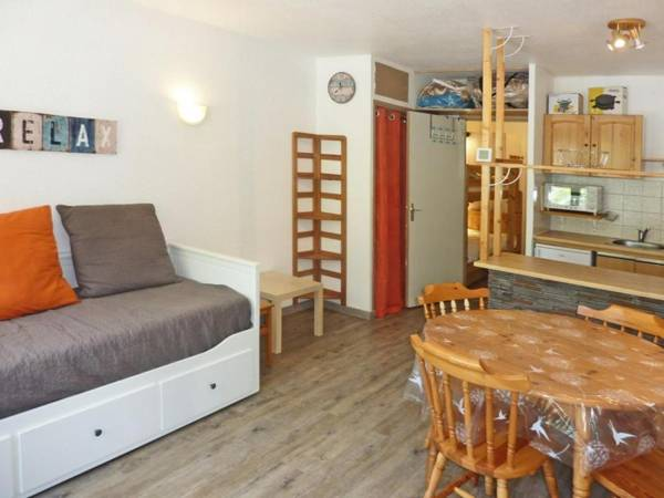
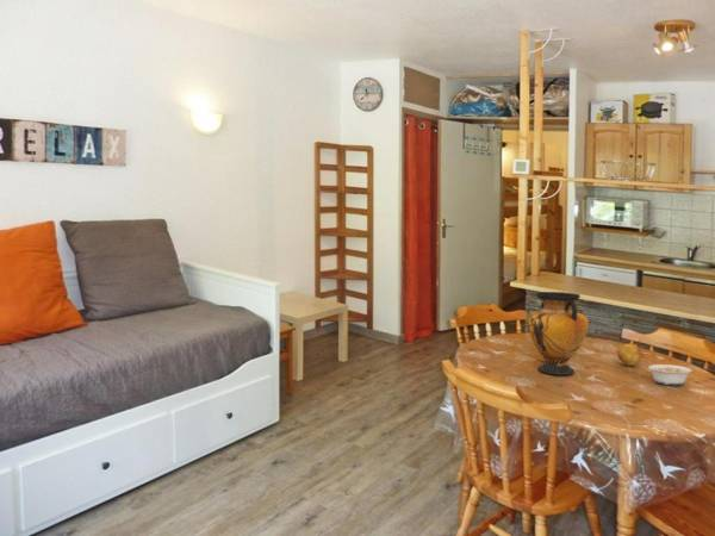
+ fruit [616,343,642,367]
+ vase [526,291,590,376]
+ legume [640,362,692,386]
